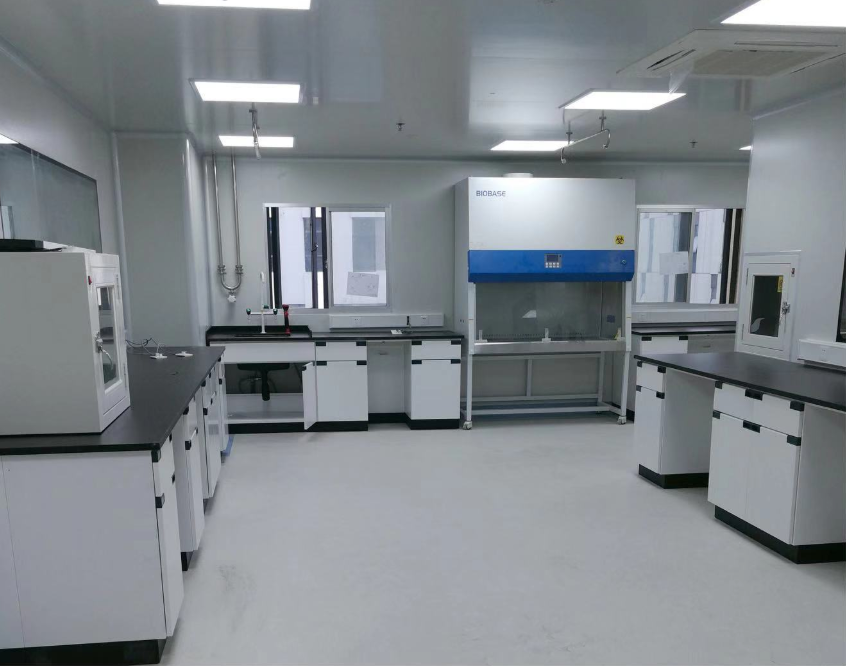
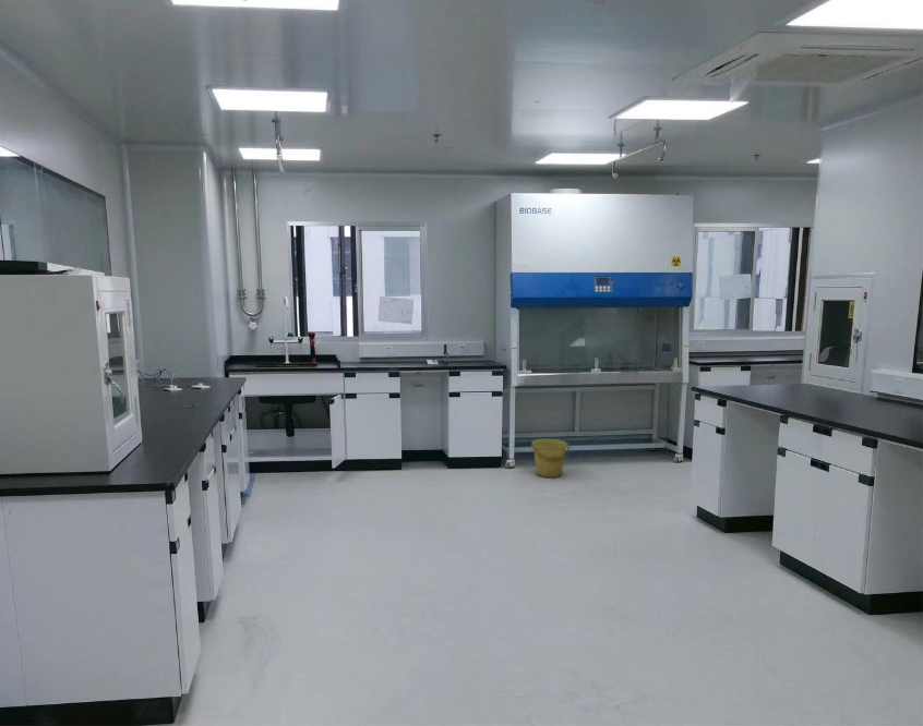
+ bucket [530,438,571,479]
